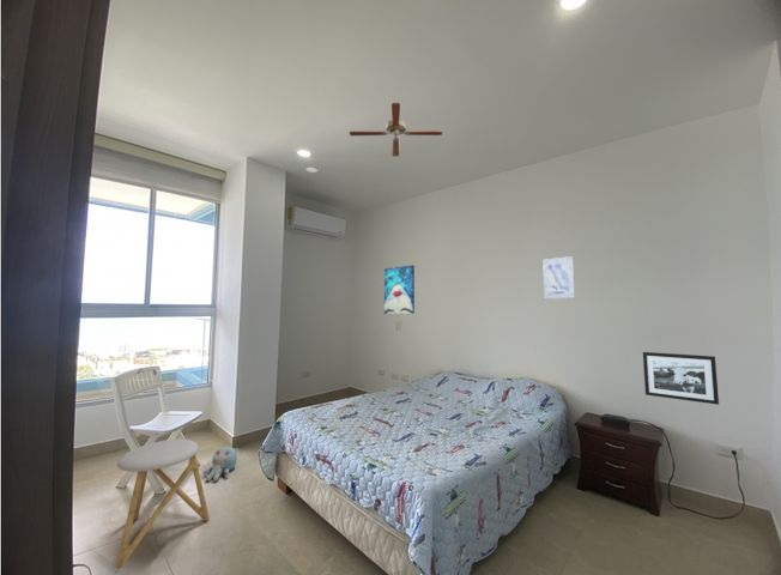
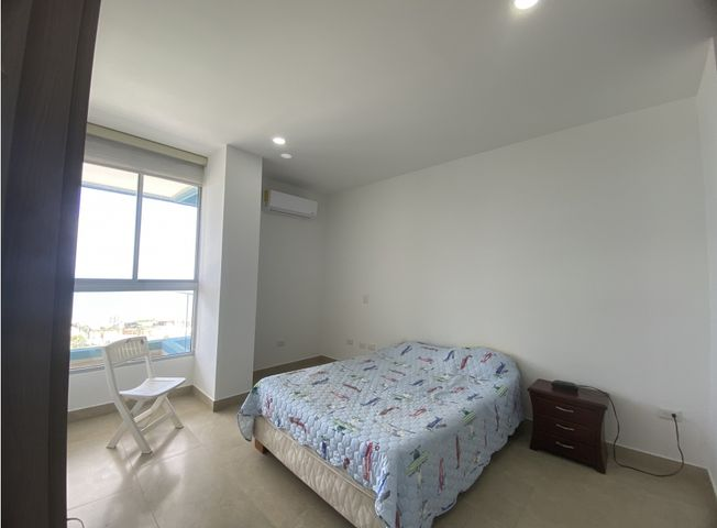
- plush toy [201,446,240,483]
- stool [115,438,211,569]
- wall art [541,255,576,299]
- picture frame [642,351,720,406]
- ceiling fan [349,102,443,157]
- wall art [383,264,416,315]
